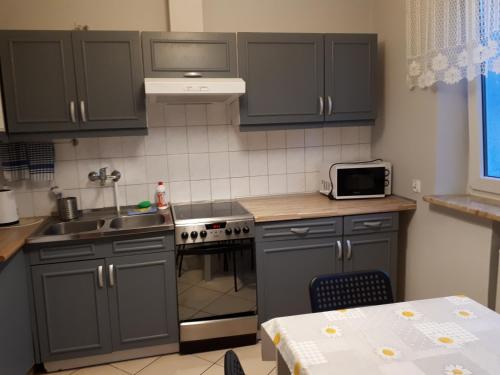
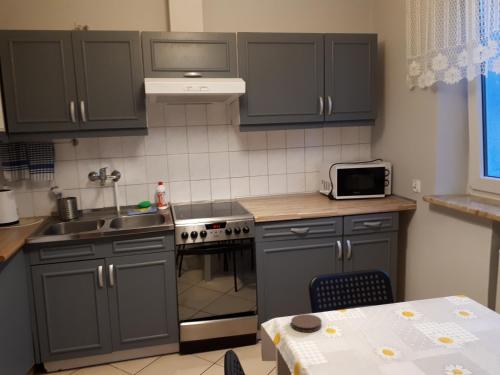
+ coaster [290,313,323,333]
